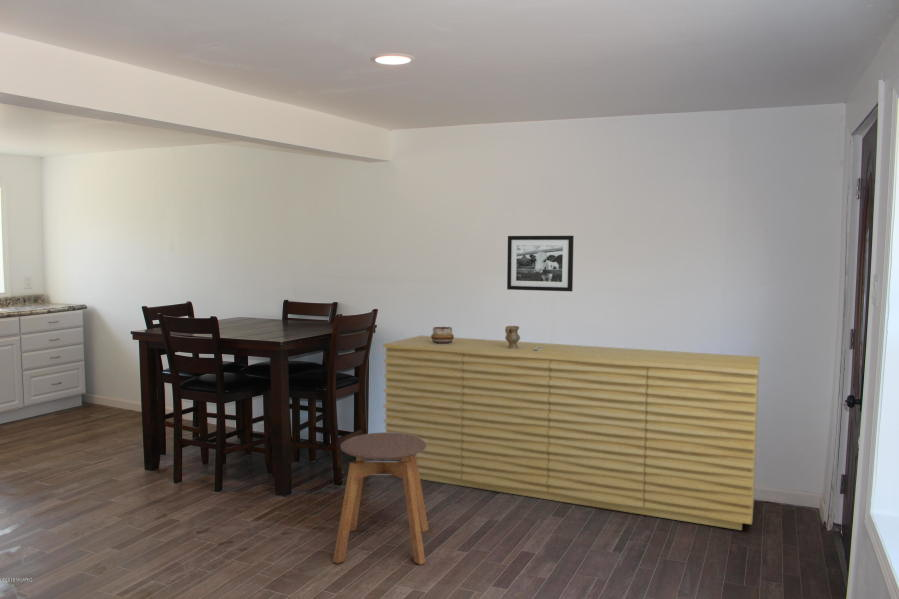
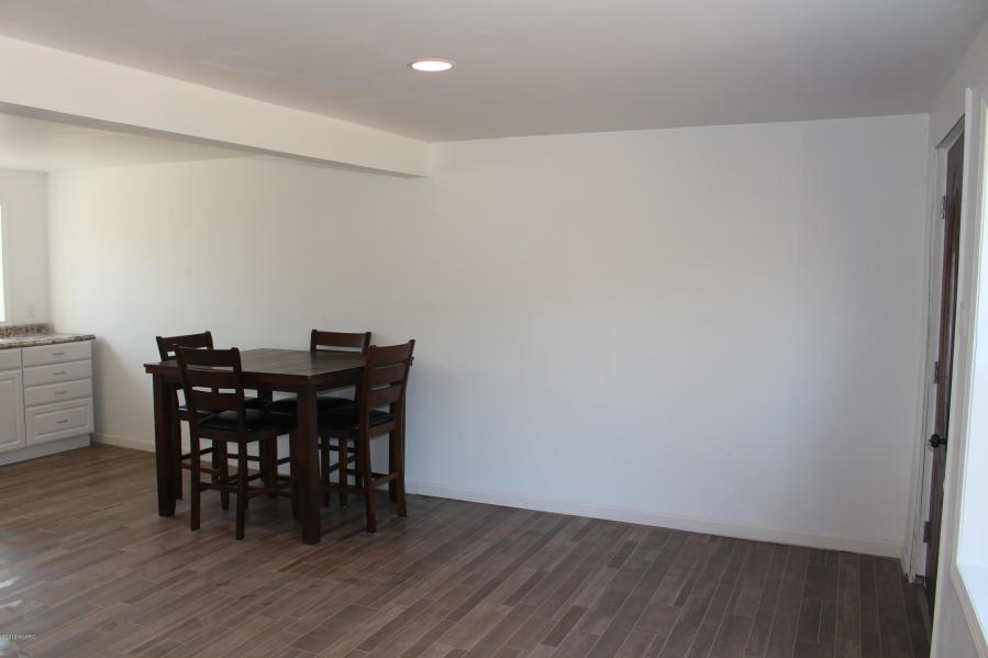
- stool [332,432,430,566]
- picture frame [506,235,575,292]
- decorative bowl [430,326,455,344]
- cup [504,325,542,351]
- sideboard [382,335,761,531]
